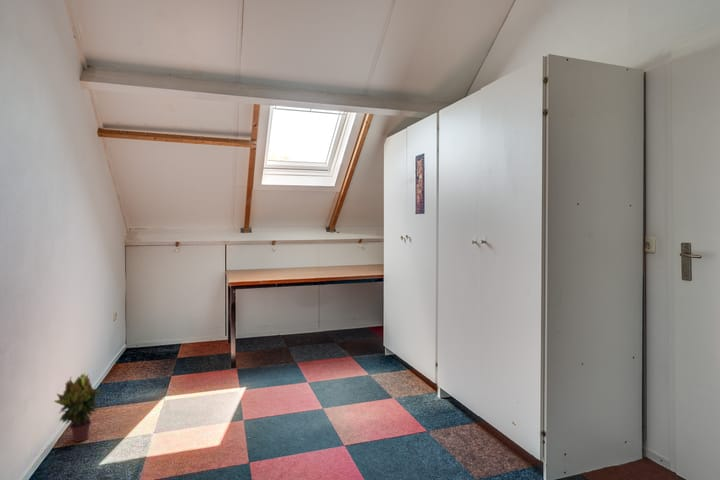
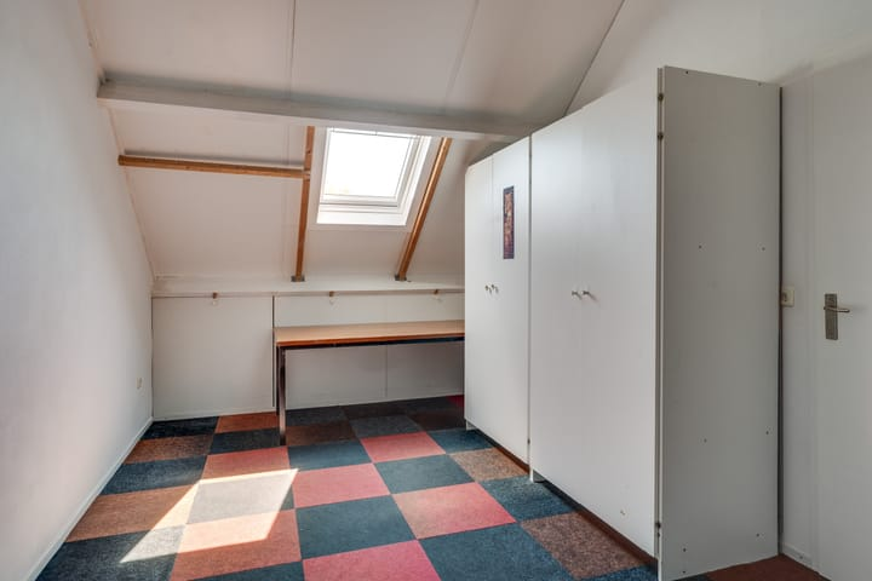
- potted plant [53,372,103,443]
